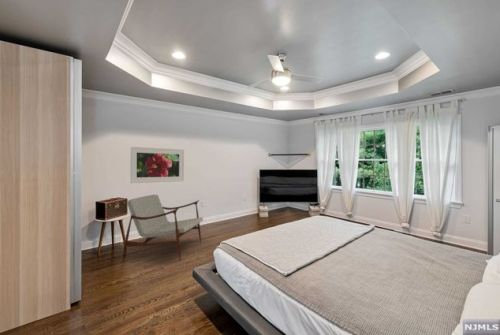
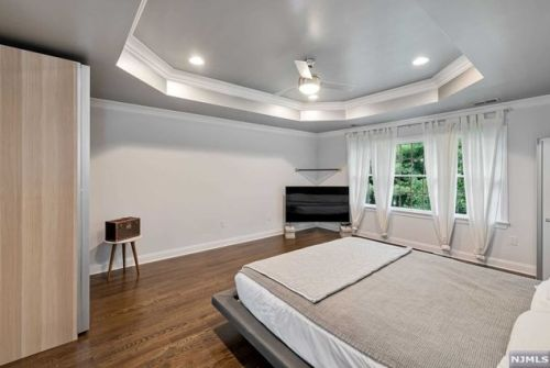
- armchair [122,194,204,262]
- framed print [129,146,185,184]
